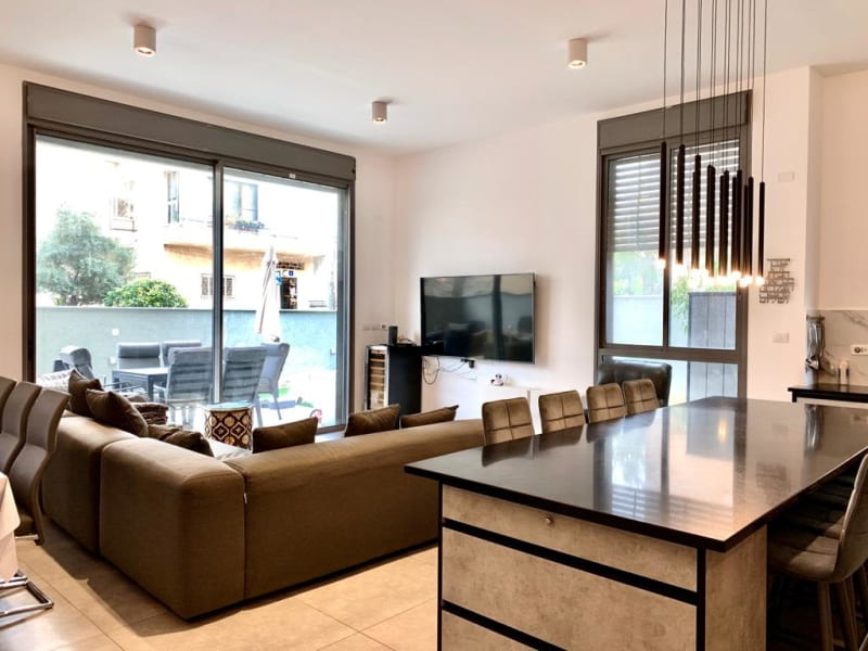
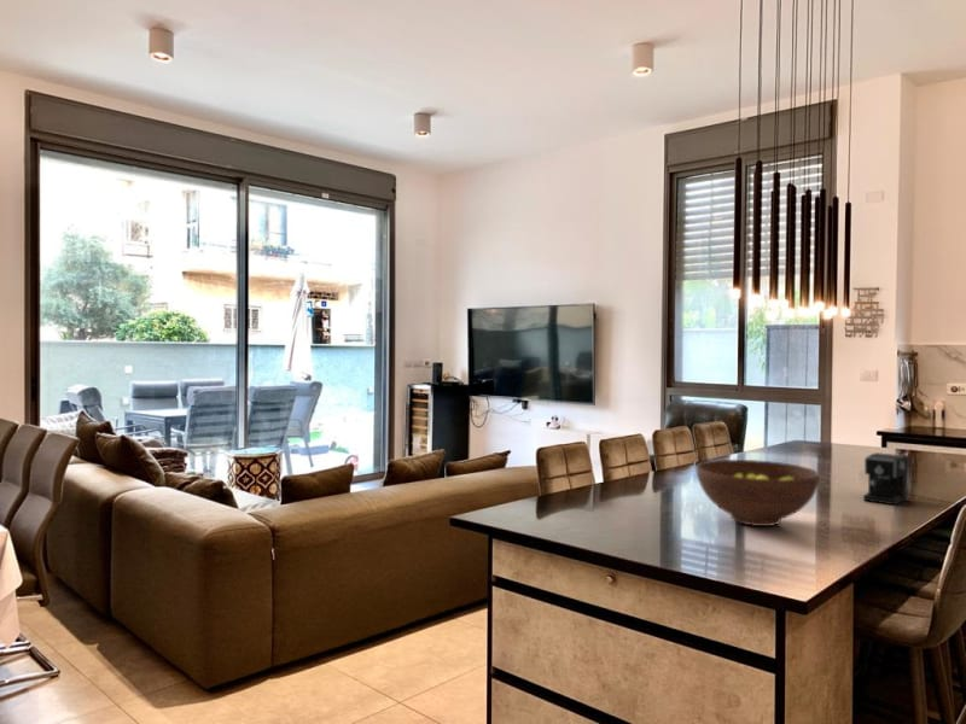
+ fruit bowl [696,459,821,527]
+ coffee maker [862,451,966,507]
